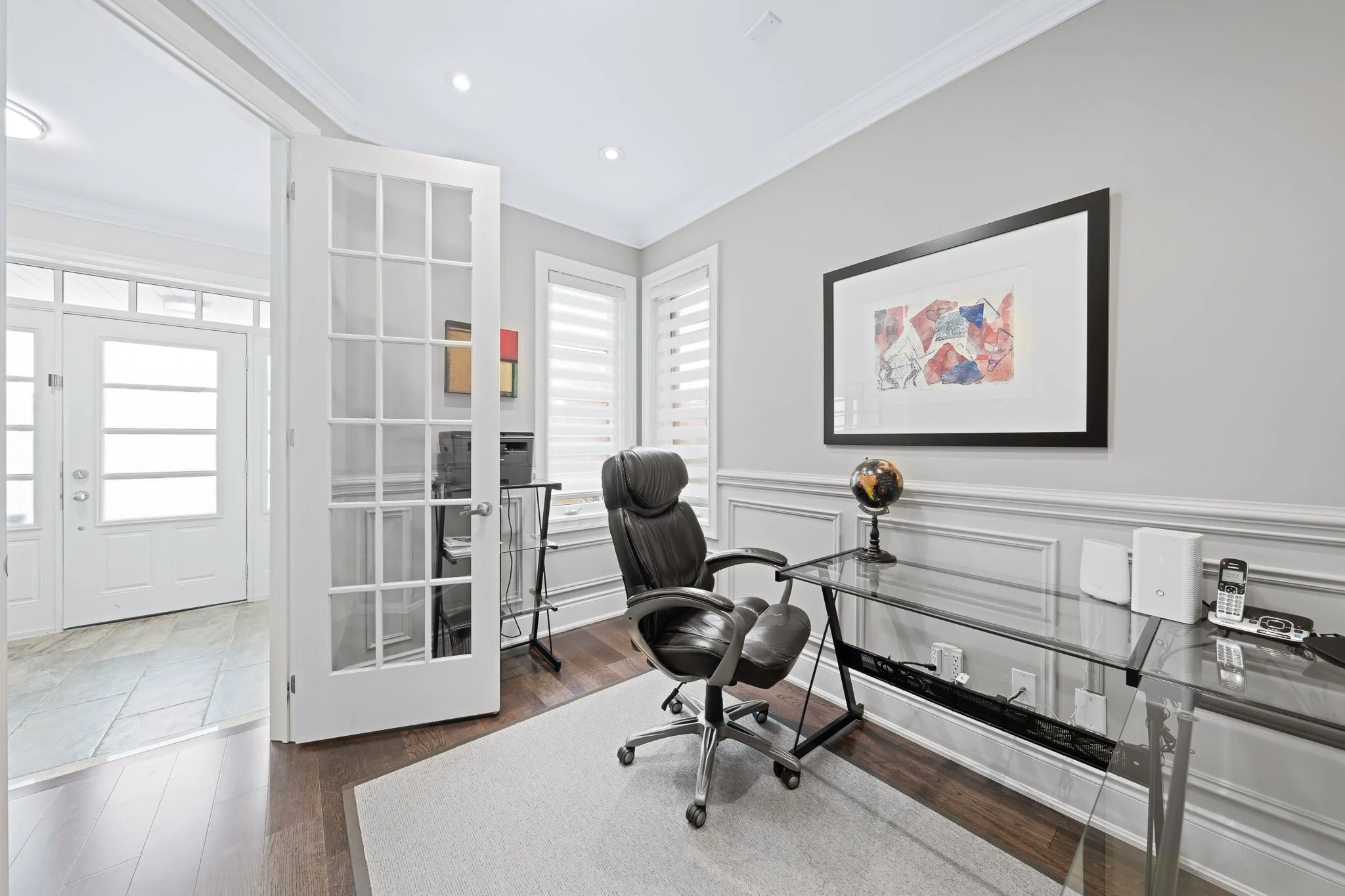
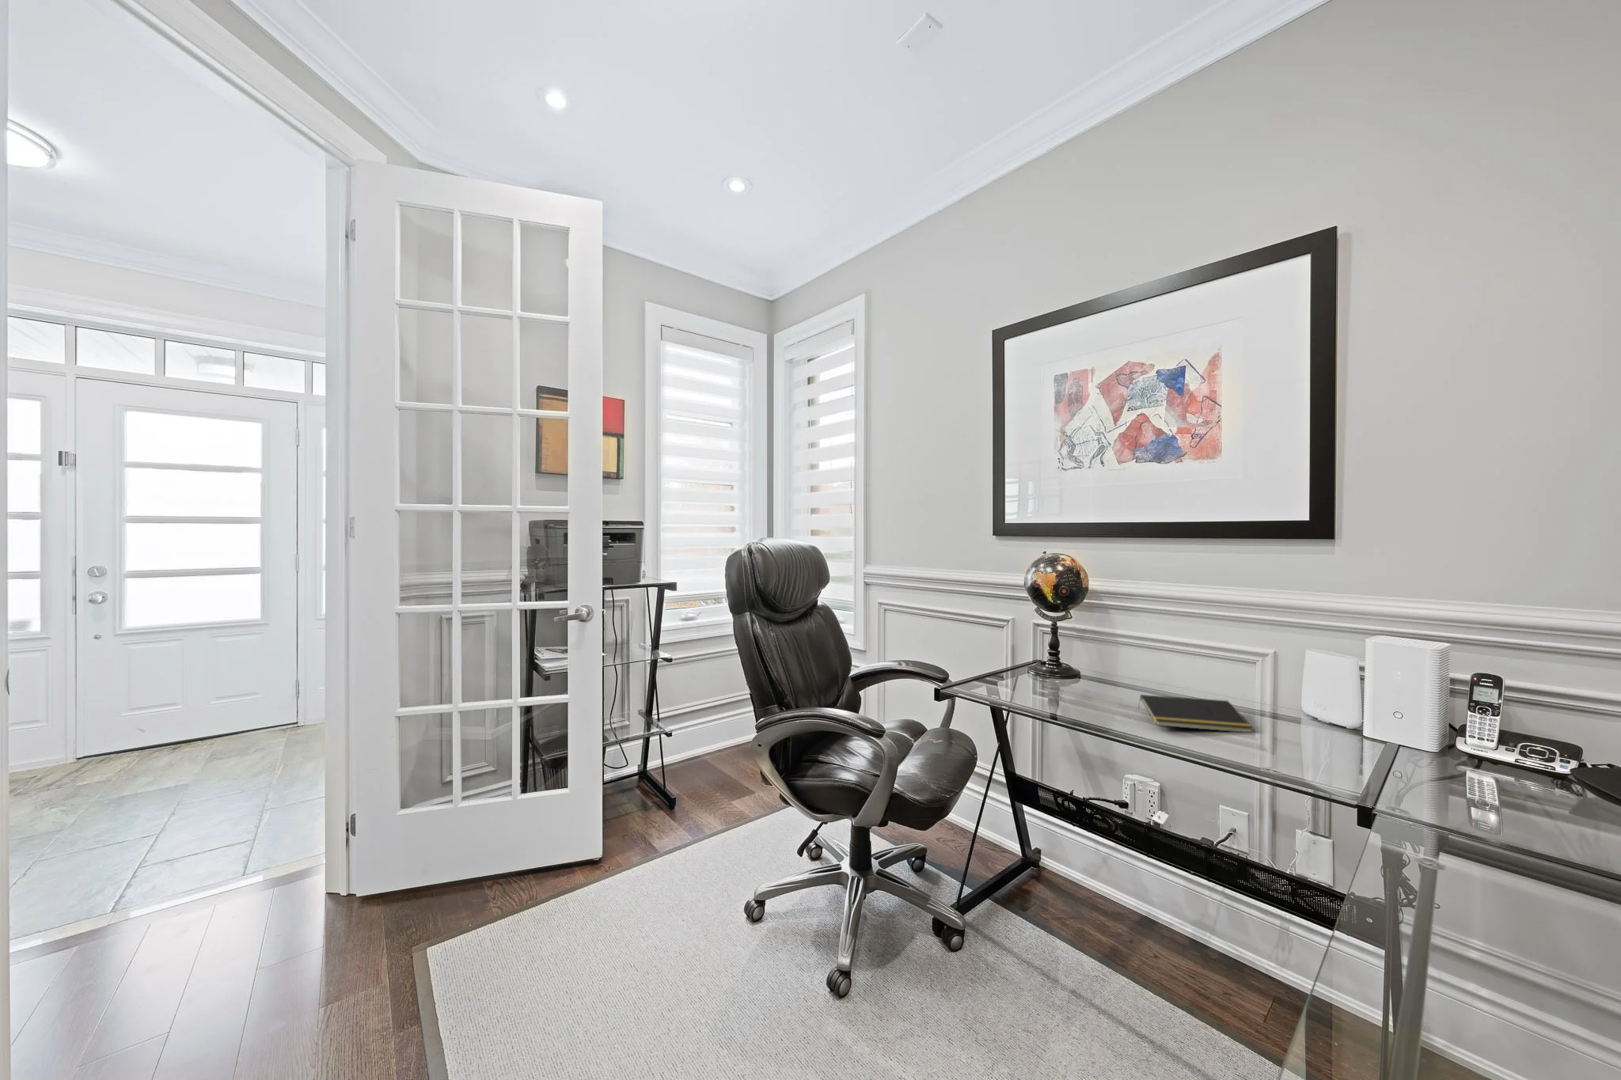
+ notepad [1137,694,1255,733]
